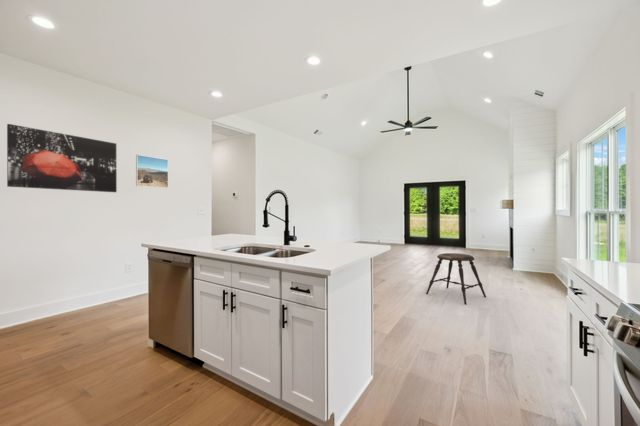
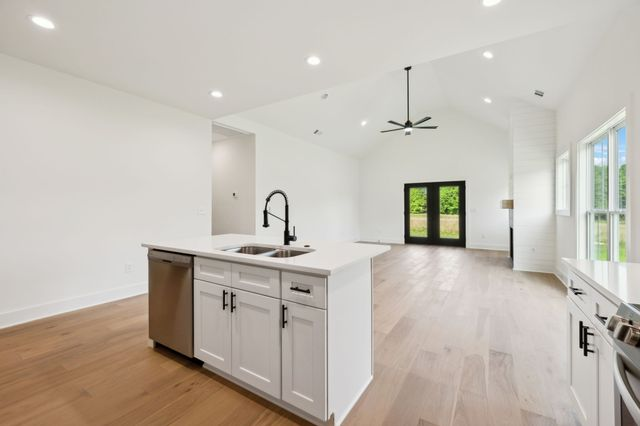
- stool [425,252,487,305]
- wall art [6,123,118,193]
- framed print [135,154,169,189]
